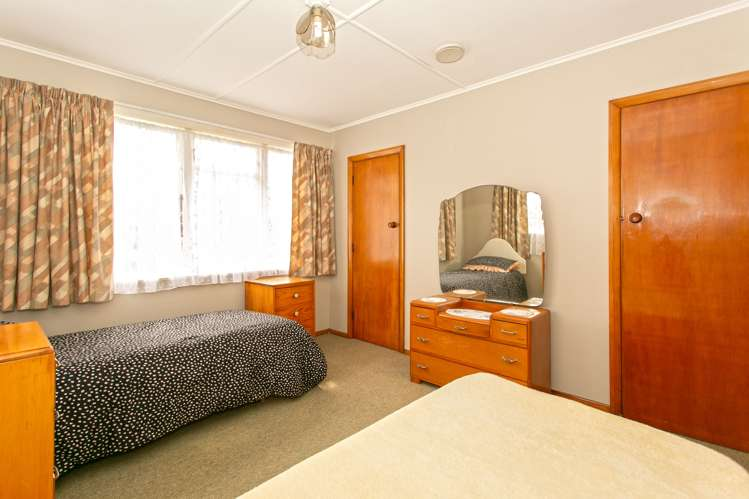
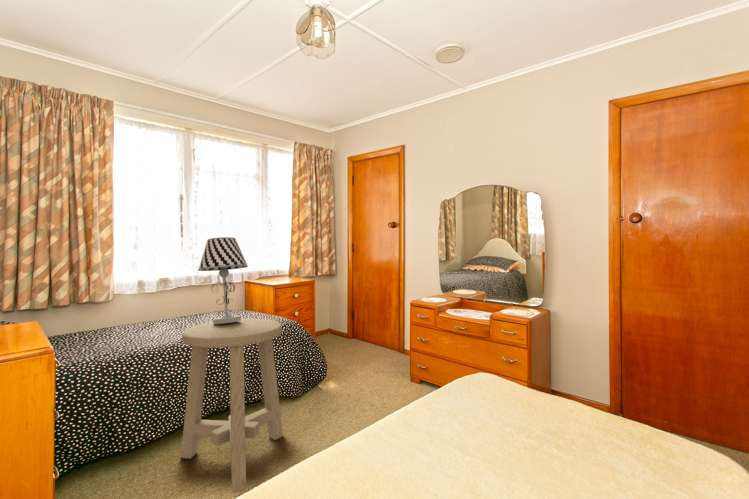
+ table lamp [197,236,249,324]
+ stool [180,318,284,494]
